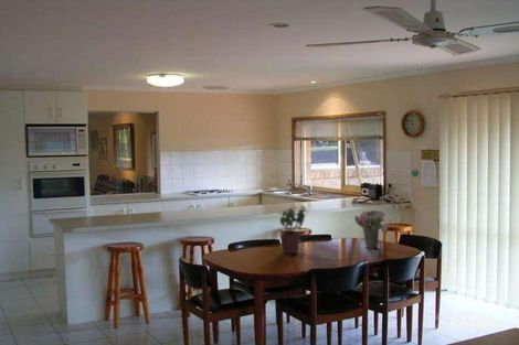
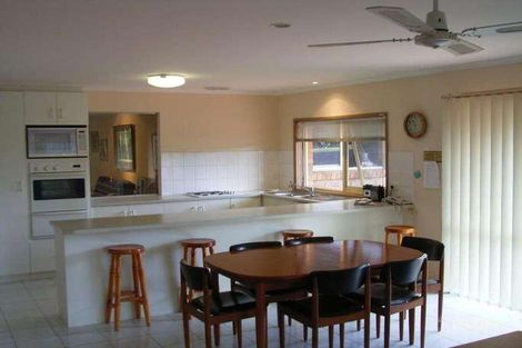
- potted plant [277,205,309,255]
- flower bouquet [353,208,389,249]
